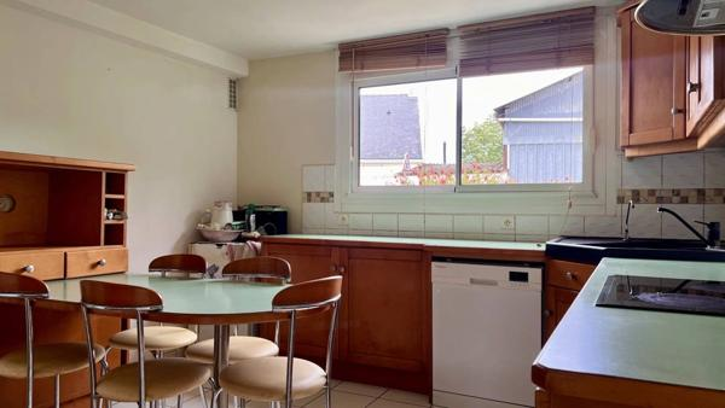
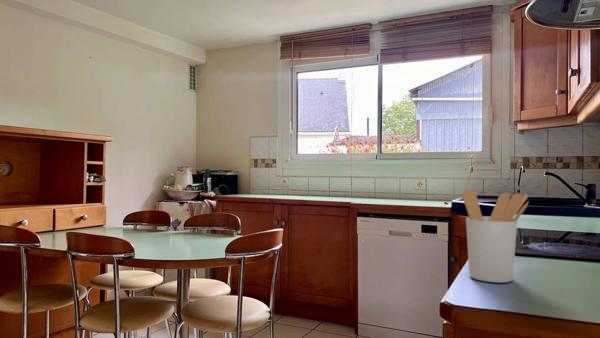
+ utensil holder [461,188,530,284]
